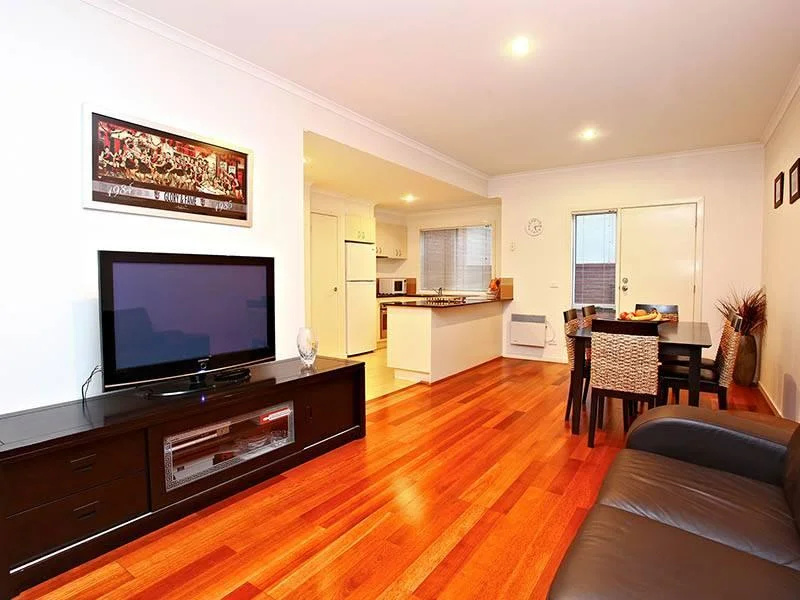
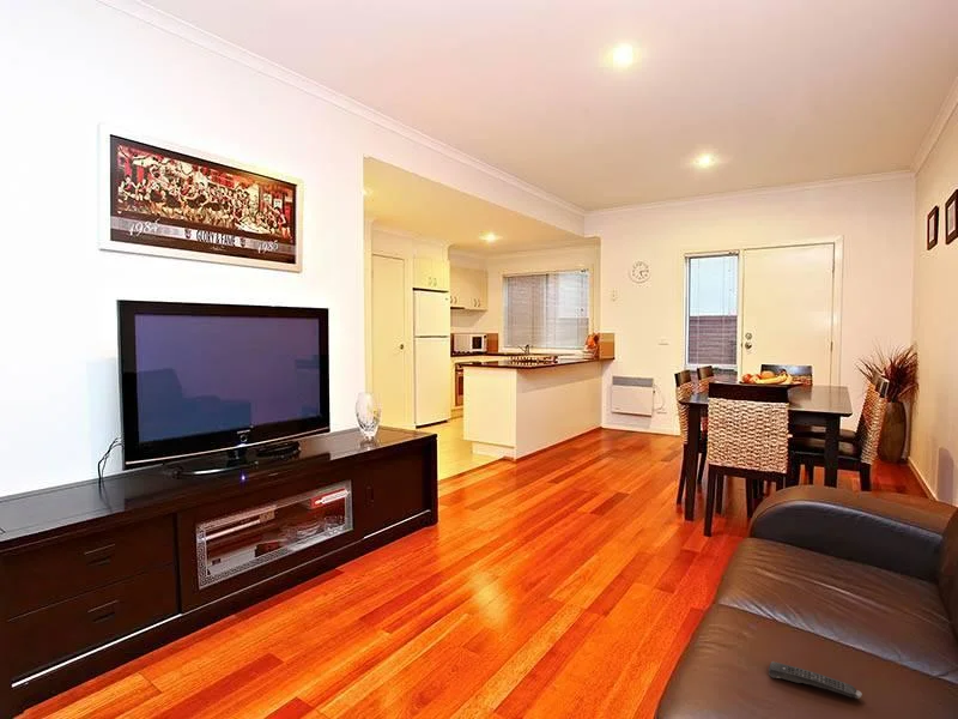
+ remote control [768,660,863,700]
